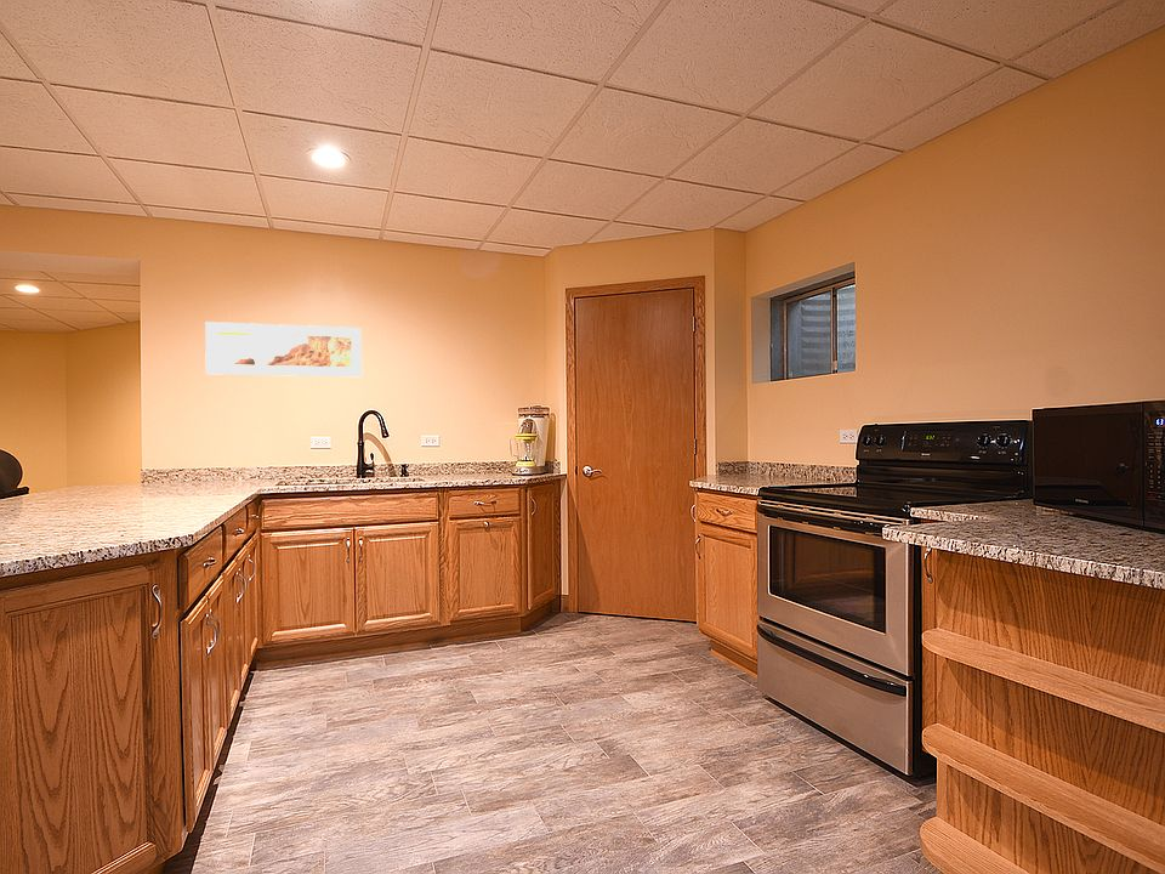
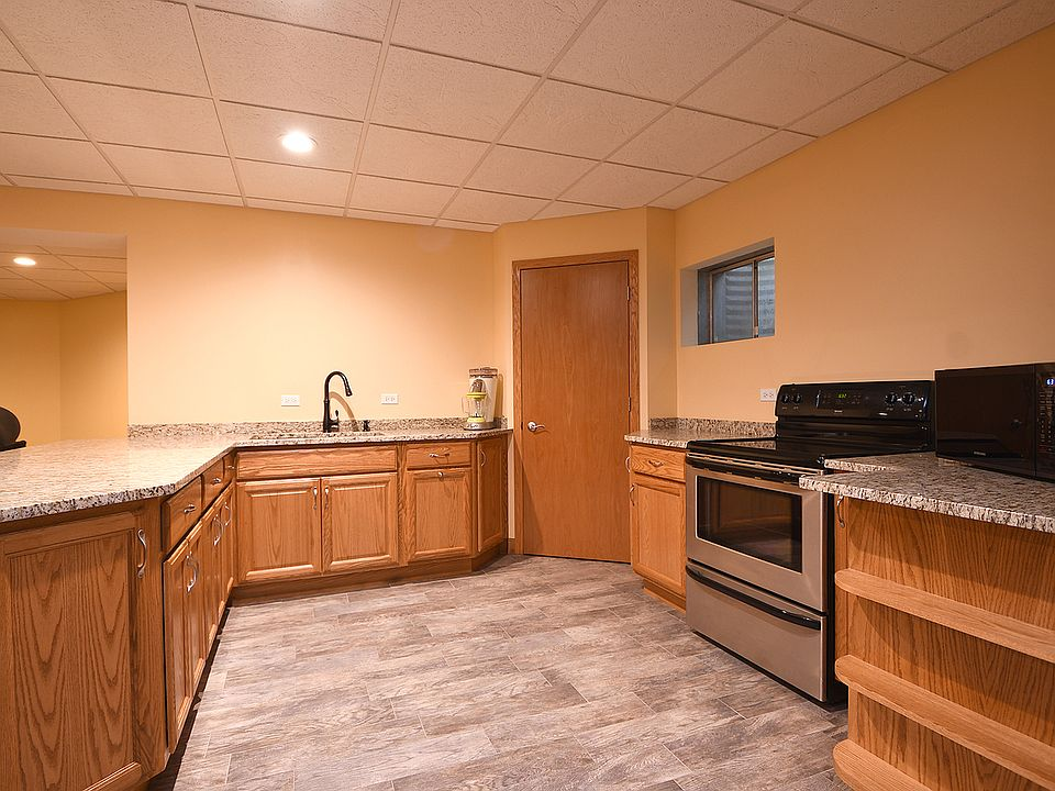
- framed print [204,320,363,378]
